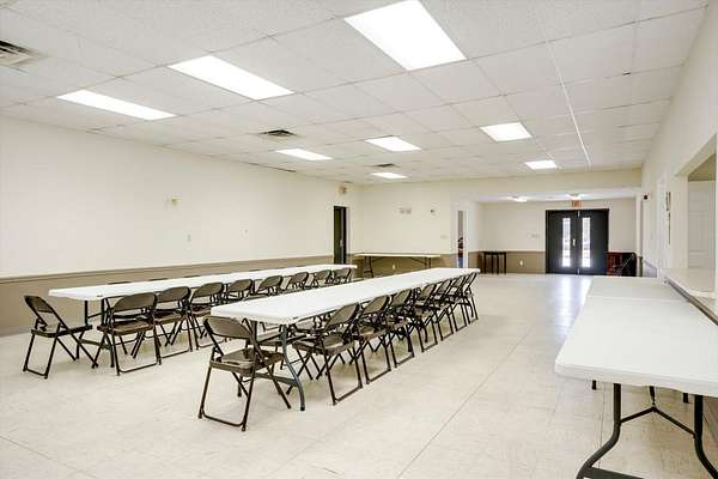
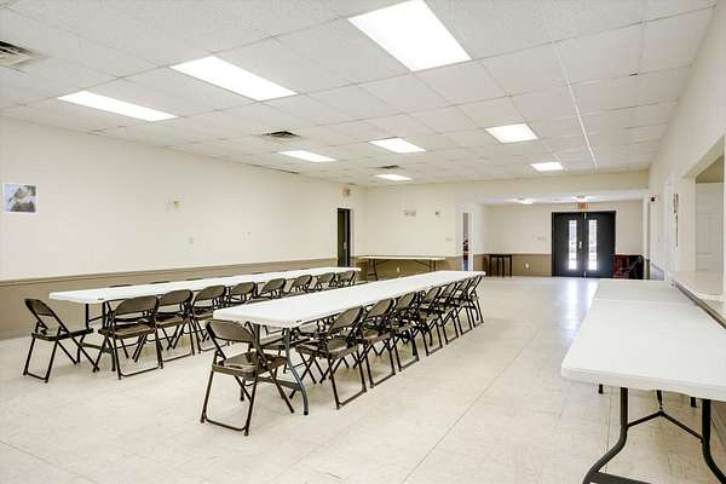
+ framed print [1,182,39,215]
